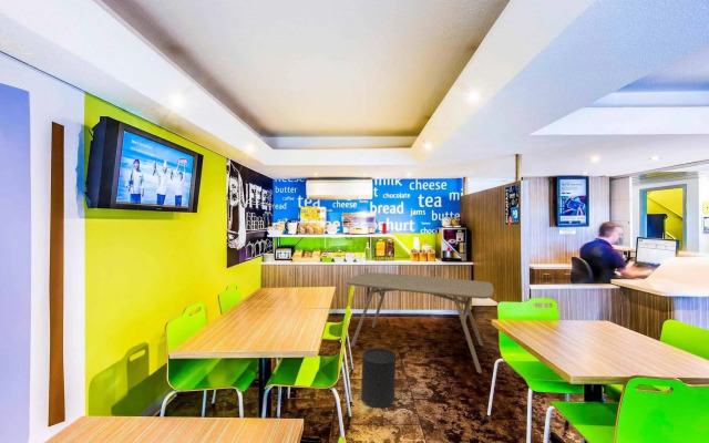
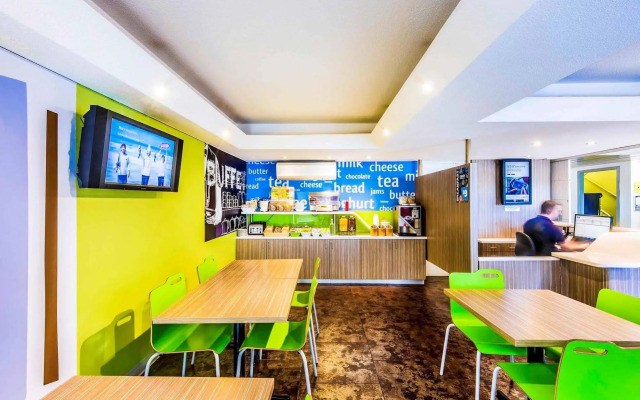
- trash can [360,348,397,409]
- dining table [346,271,495,374]
